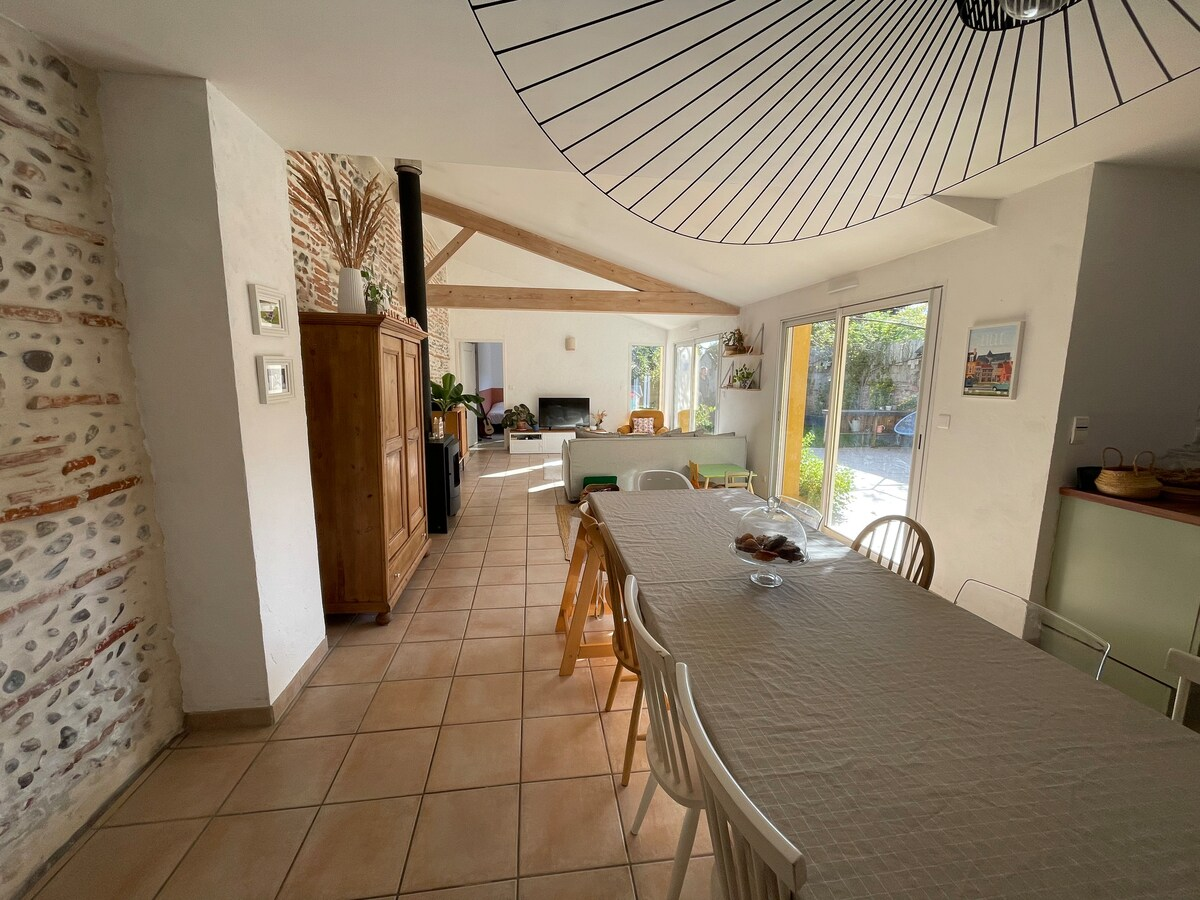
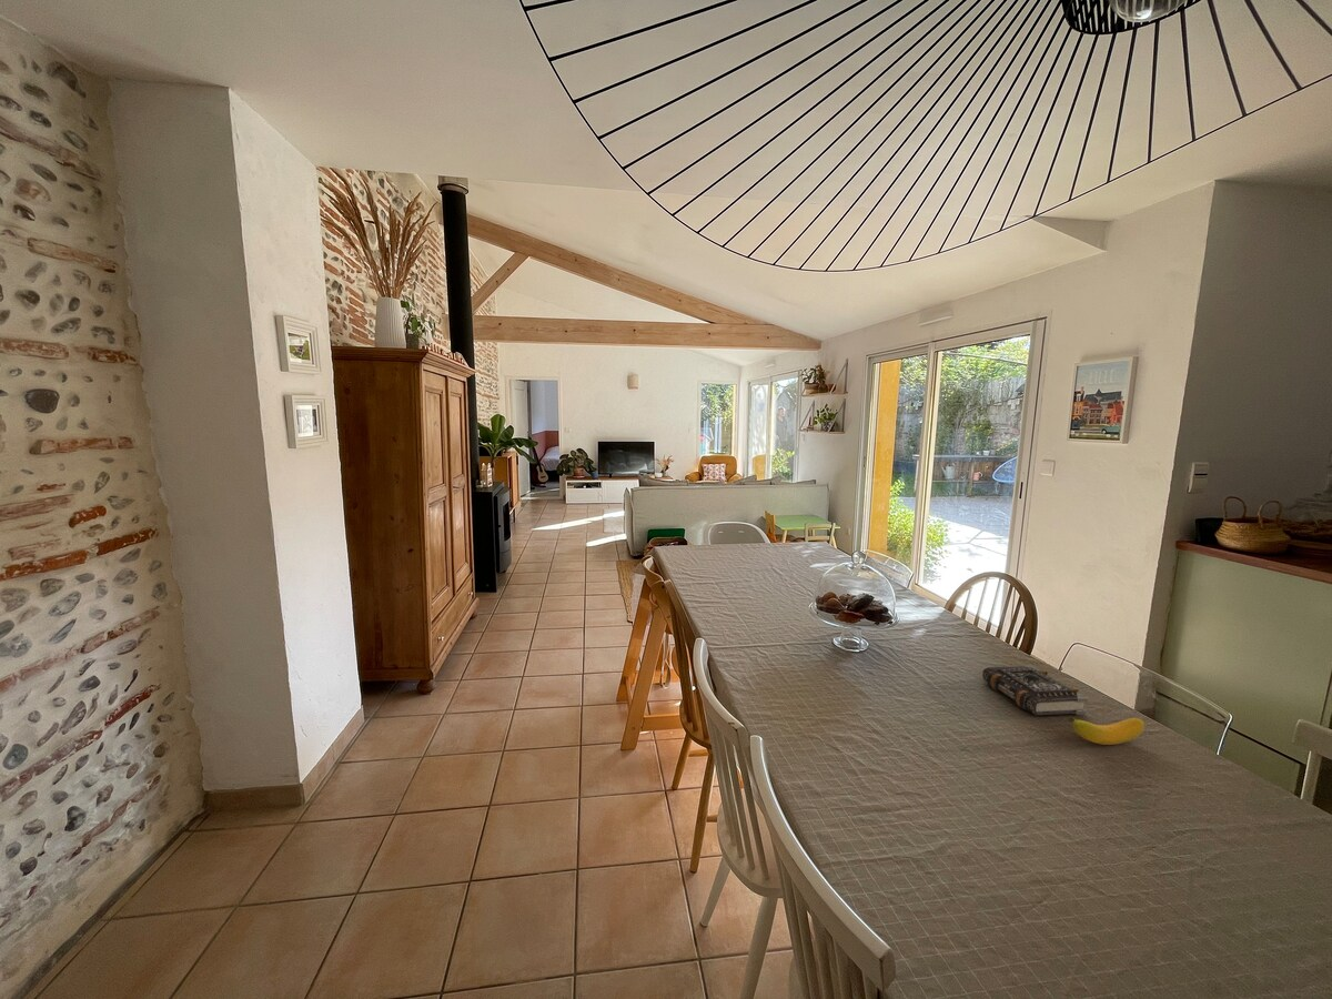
+ banana [1067,715,1146,746]
+ book [981,664,1090,716]
